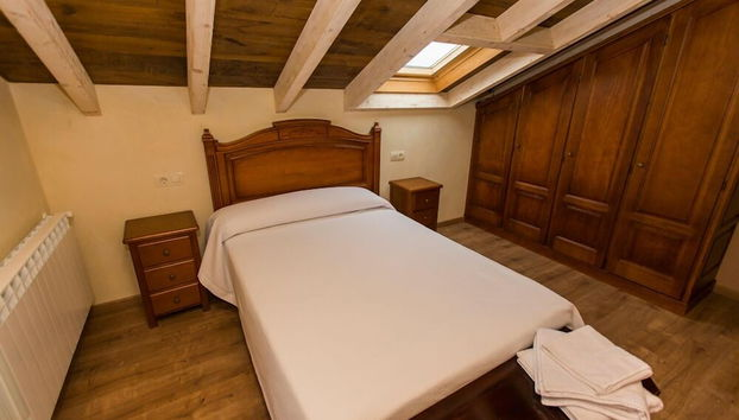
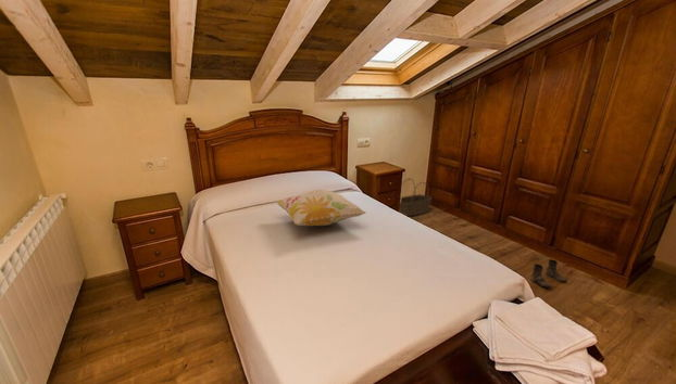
+ basket [398,178,433,218]
+ decorative pillow [274,189,367,227]
+ boots [530,258,568,289]
